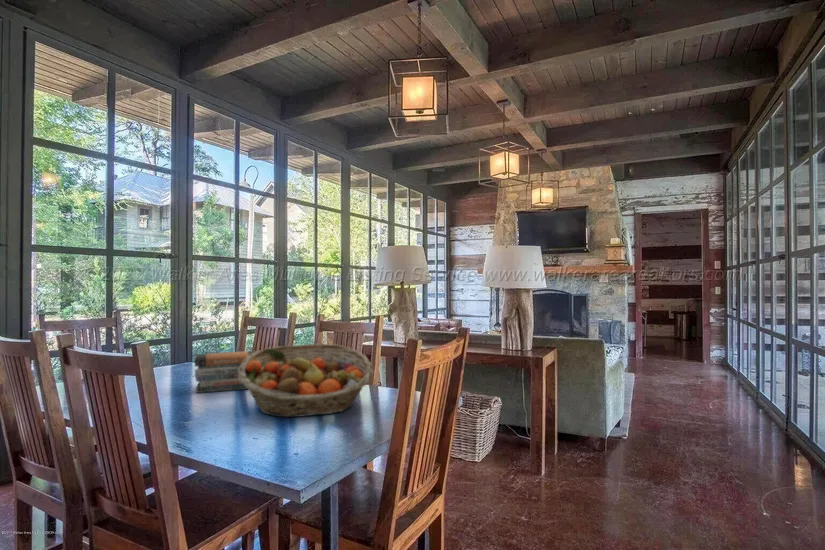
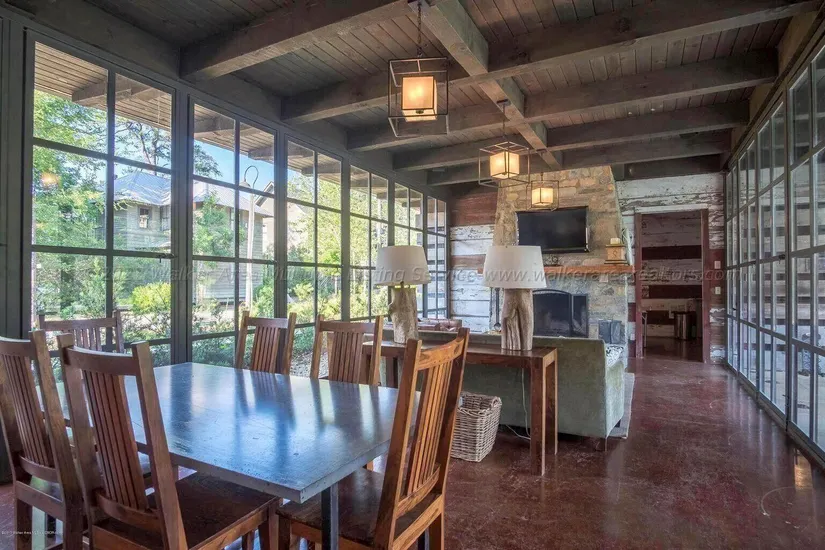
- book stack [193,350,258,394]
- fruit basket [238,343,374,418]
